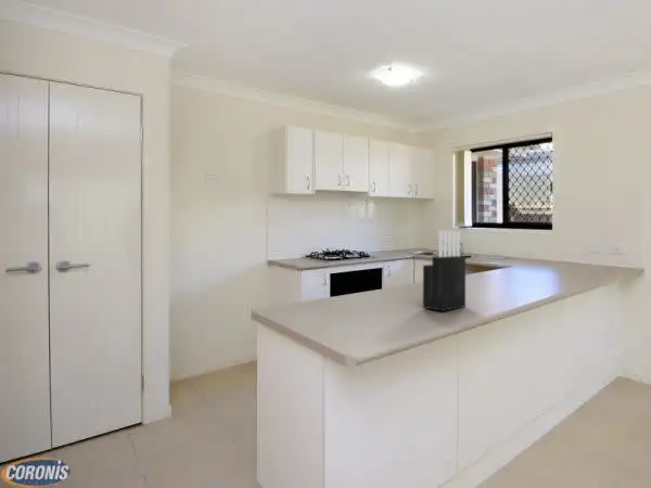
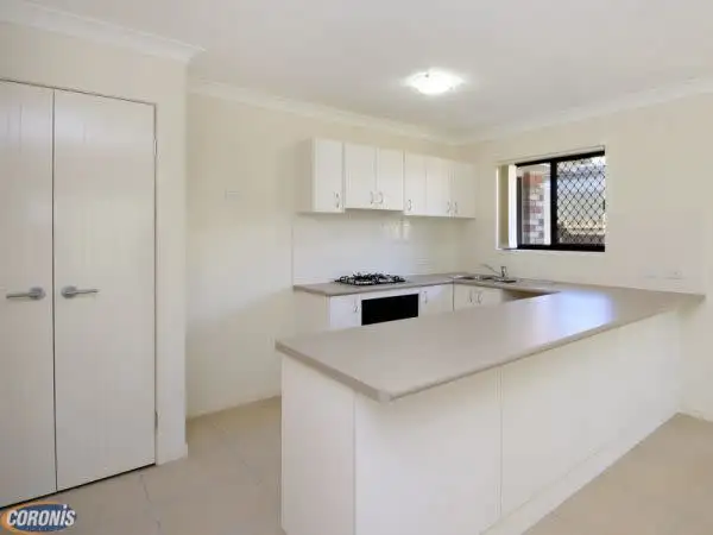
- knife block [422,229,467,312]
